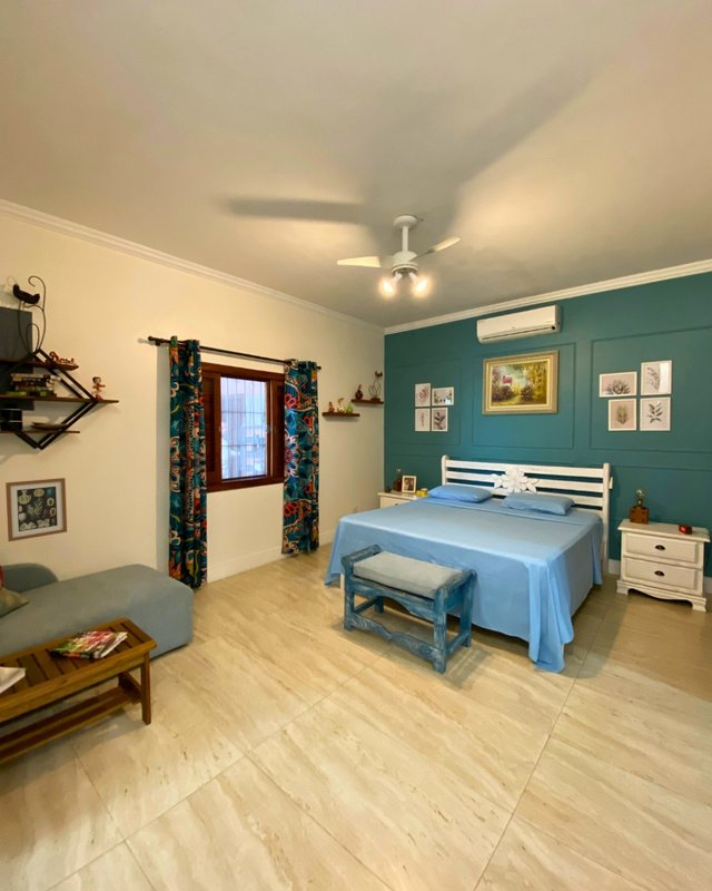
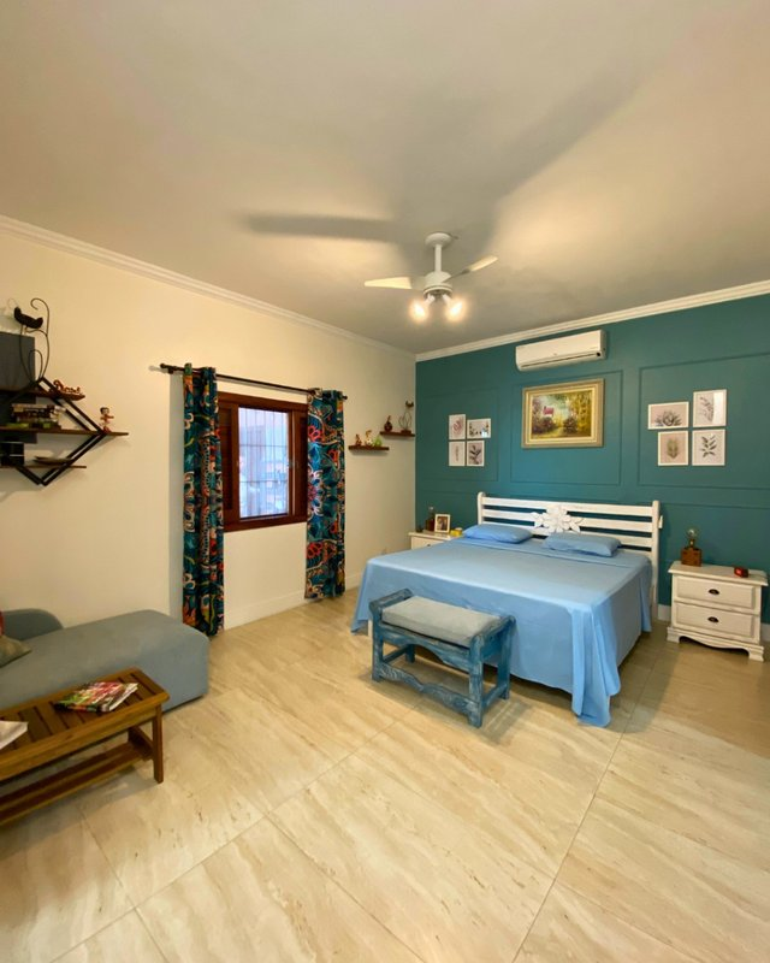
- wall art [4,477,68,542]
